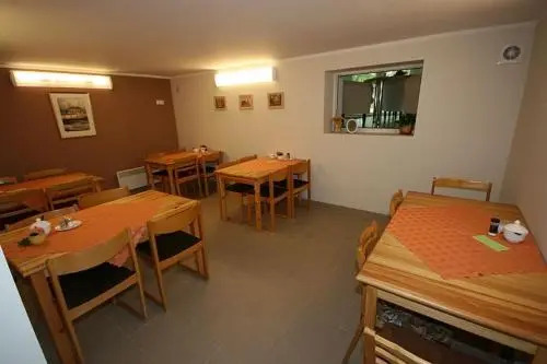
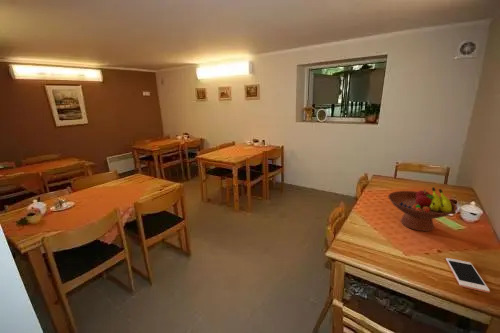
+ fruit bowl [387,186,459,232]
+ cell phone [445,257,491,293]
